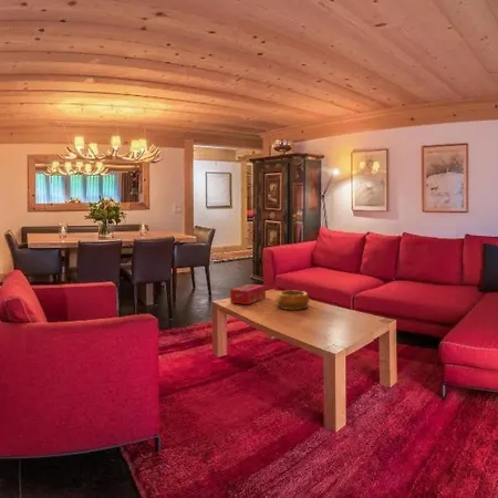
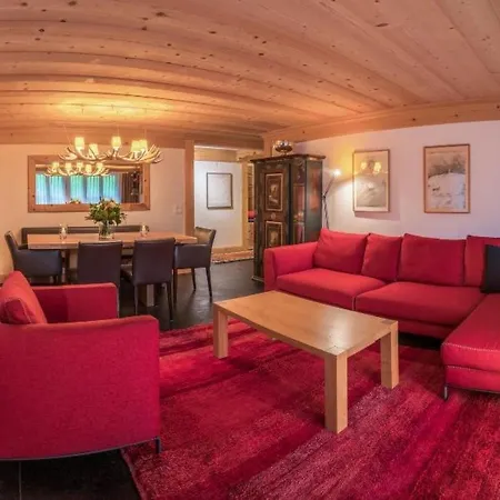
- decorative bowl [274,290,311,311]
- tissue box [229,283,267,305]
